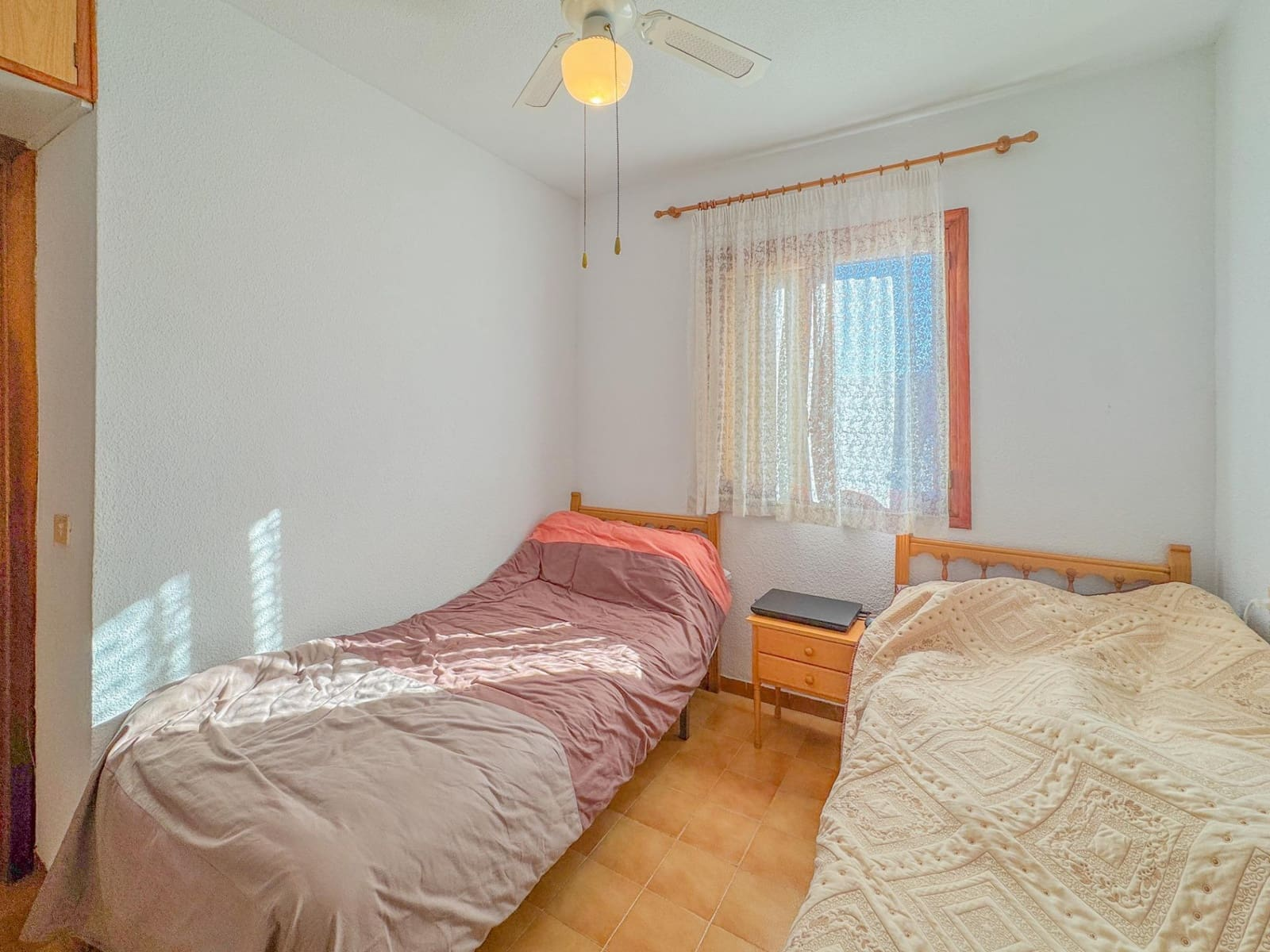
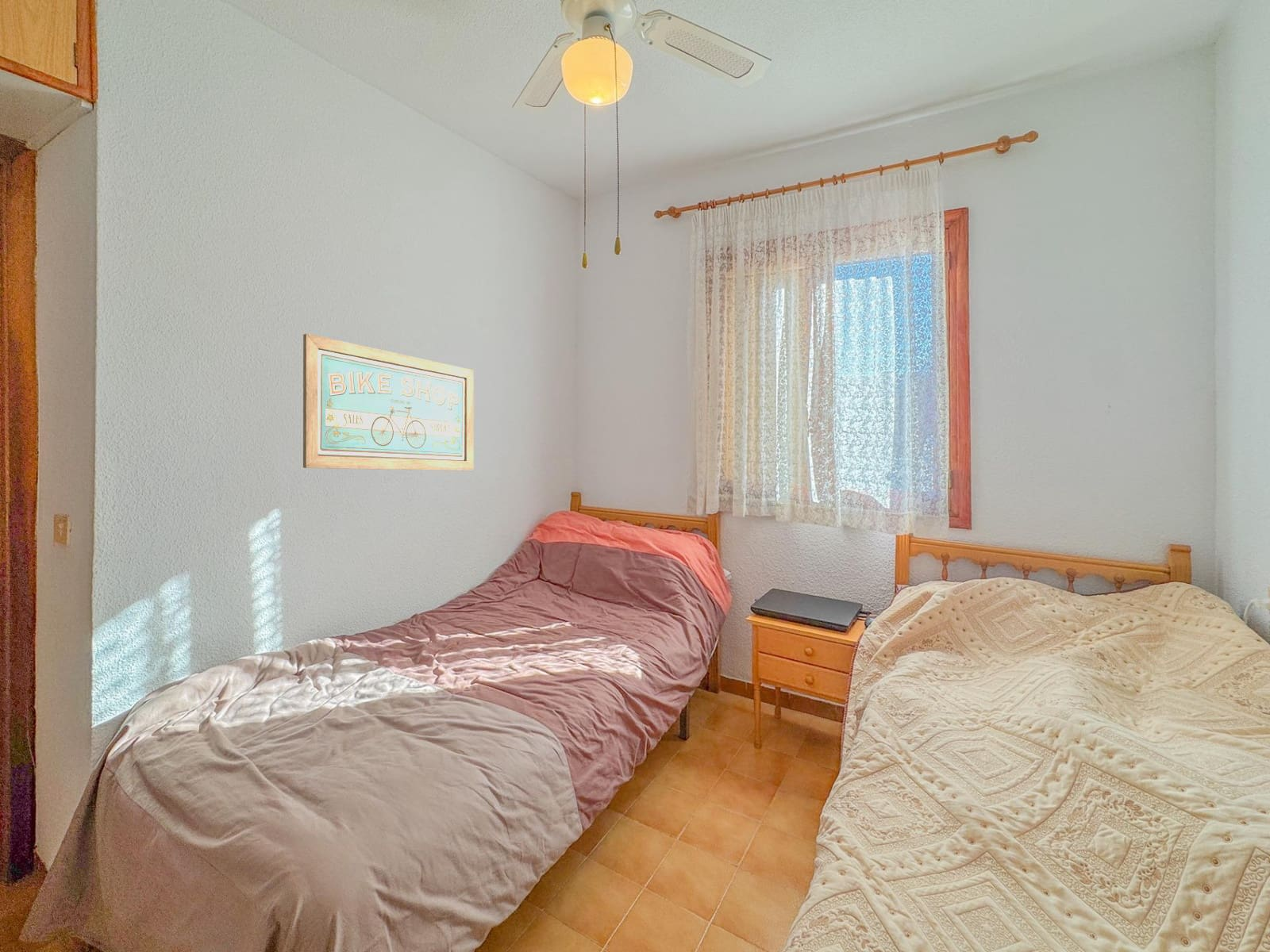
+ wall art [302,333,475,471]
